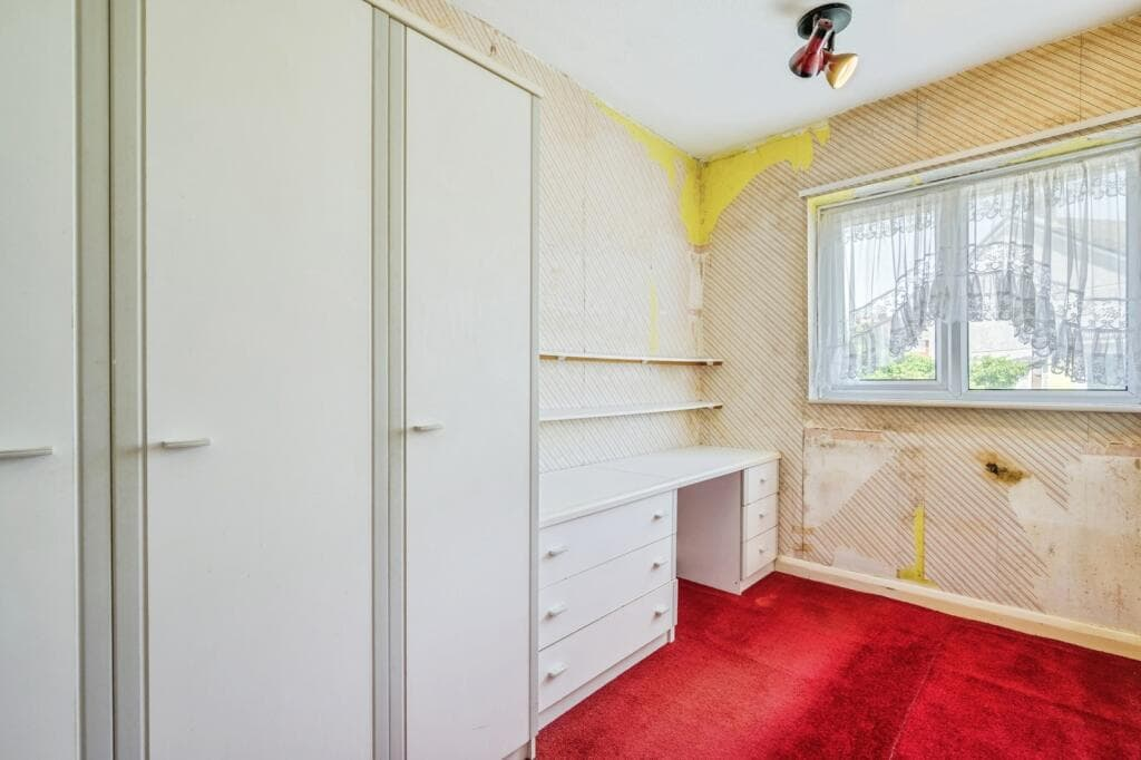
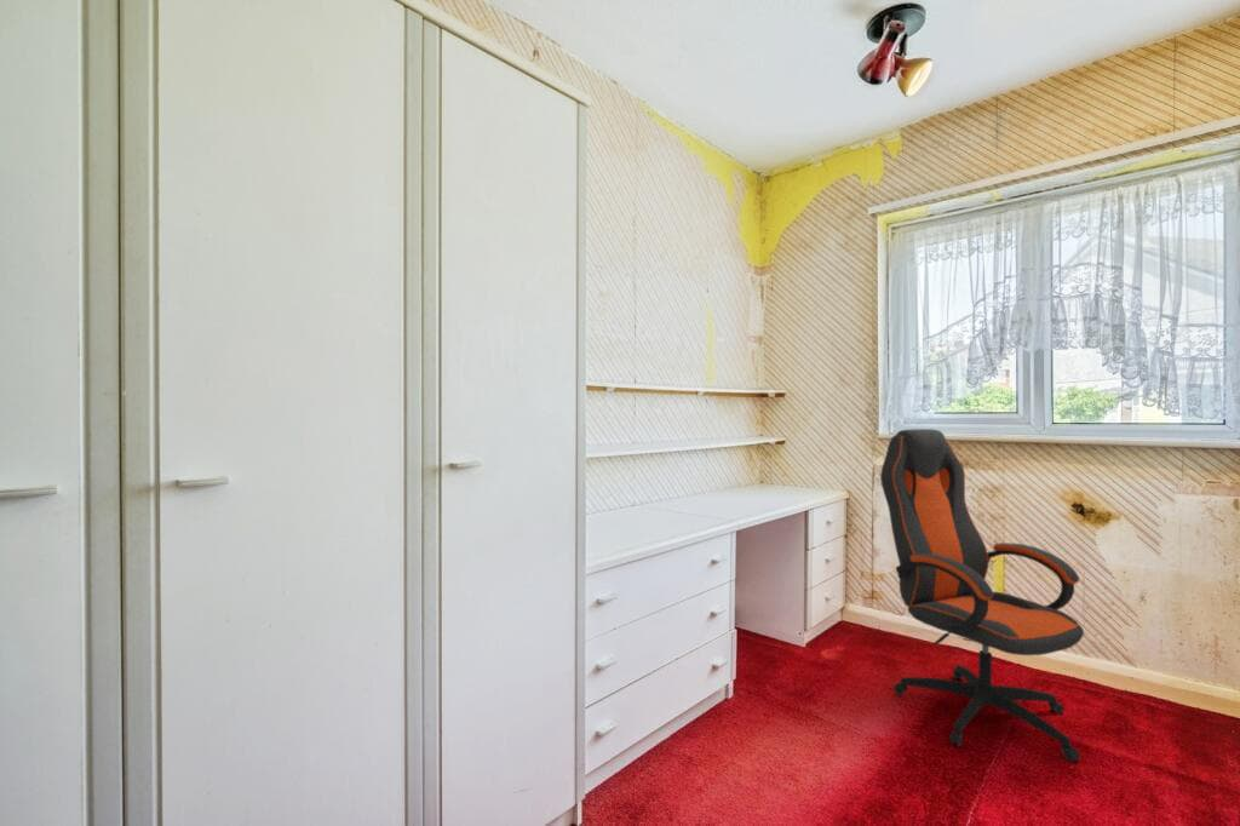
+ office chair [879,428,1085,763]
